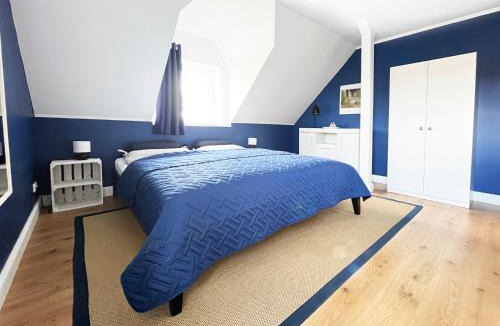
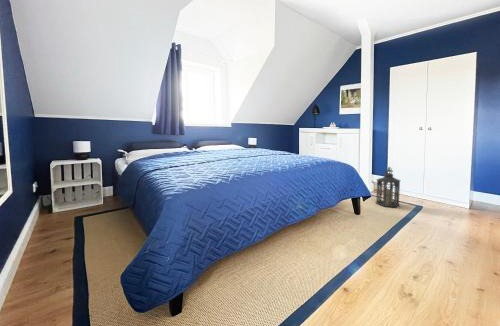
+ lantern [375,166,401,208]
